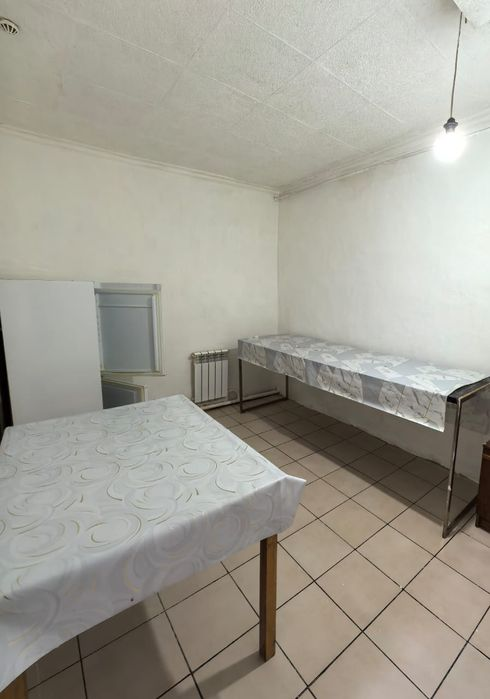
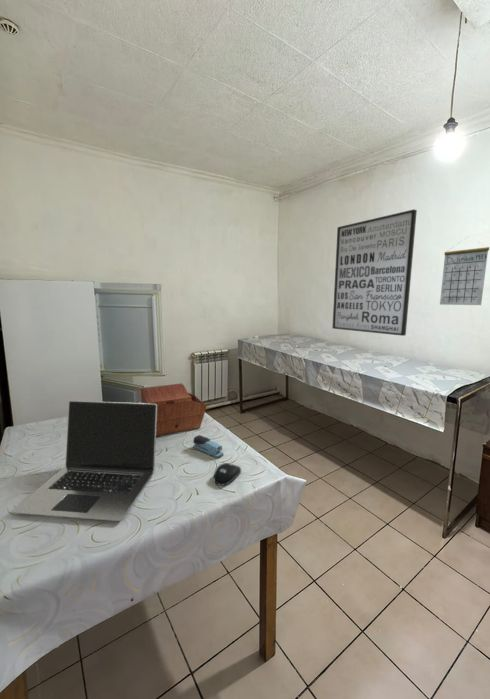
+ sewing box [140,382,208,437]
+ stapler [192,434,224,459]
+ laptop [10,400,157,522]
+ wall art [331,208,418,337]
+ computer mouse [213,462,242,486]
+ calendar [439,236,490,306]
